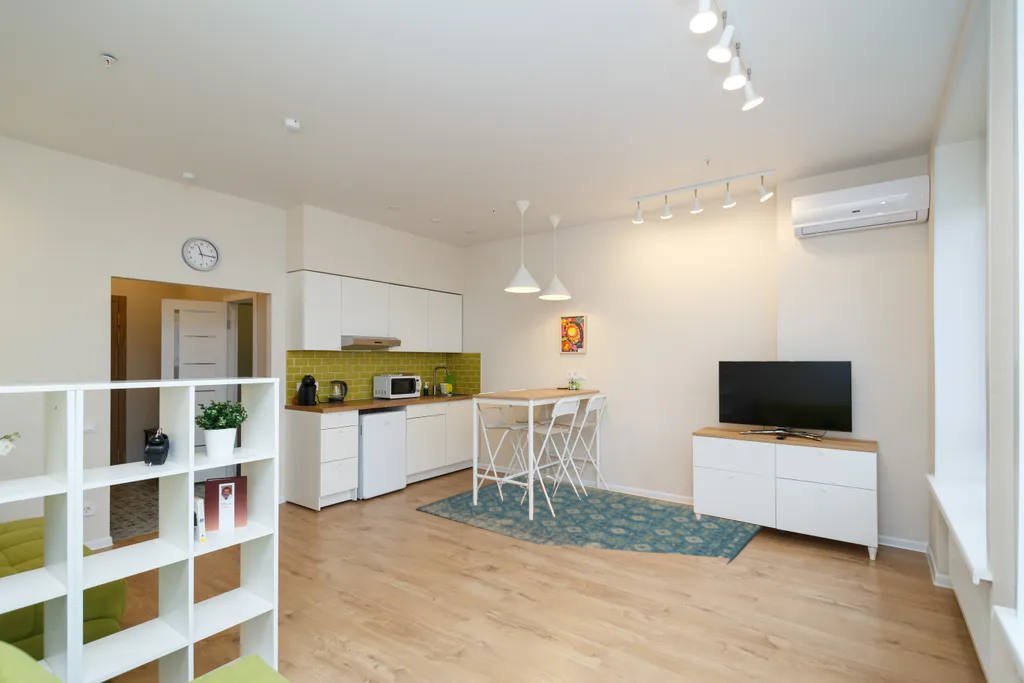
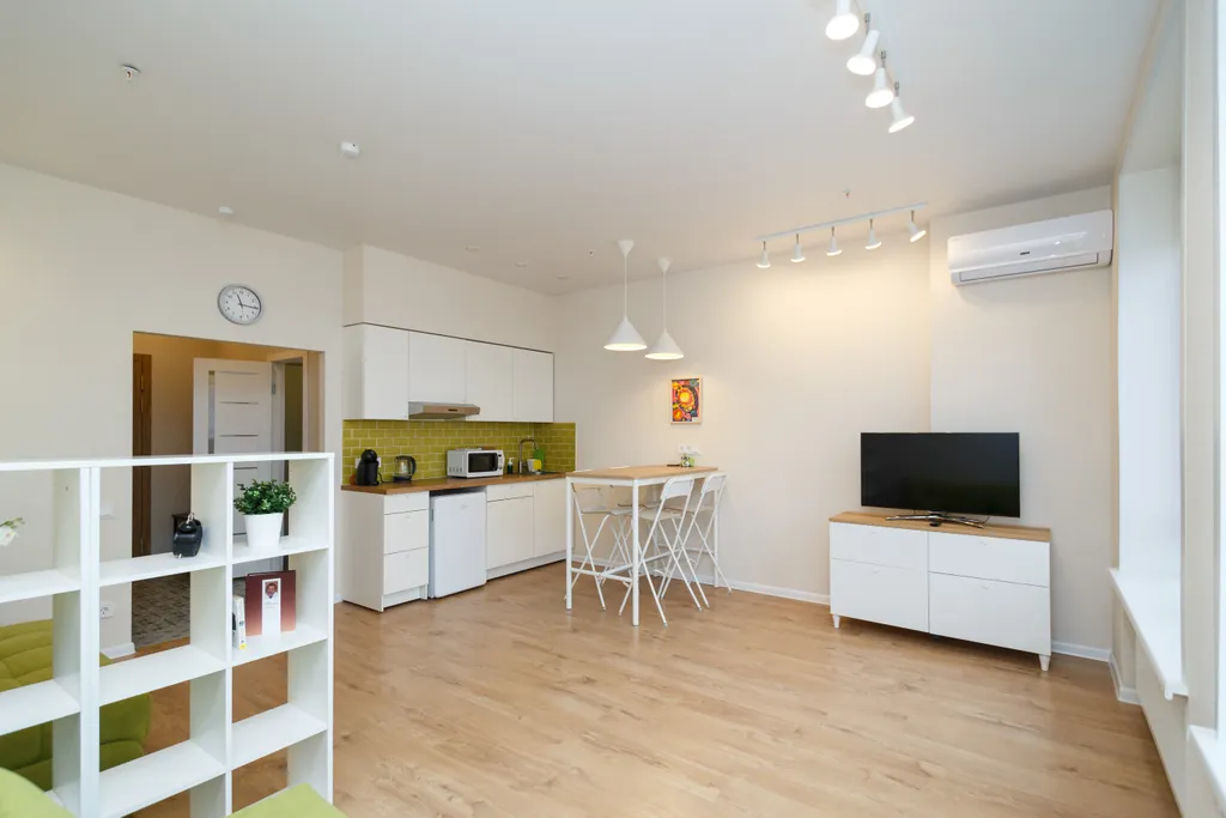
- rug [416,476,764,566]
